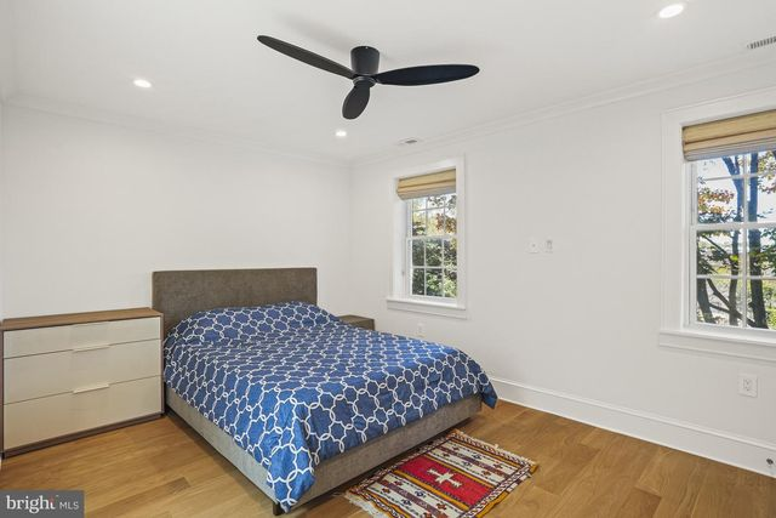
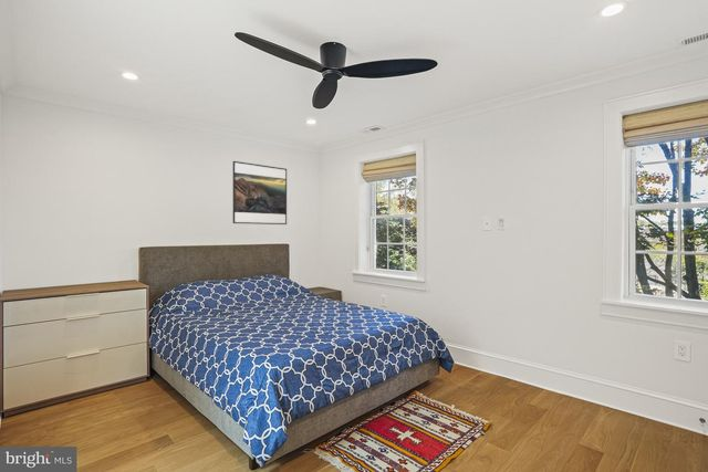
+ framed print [232,160,288,225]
